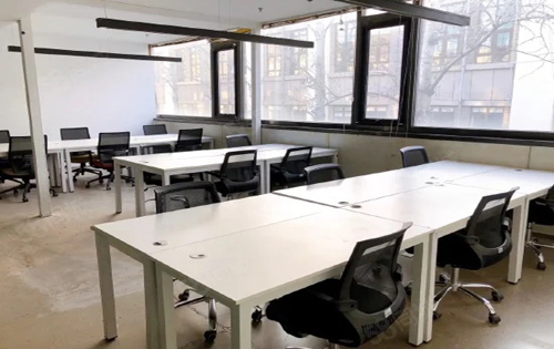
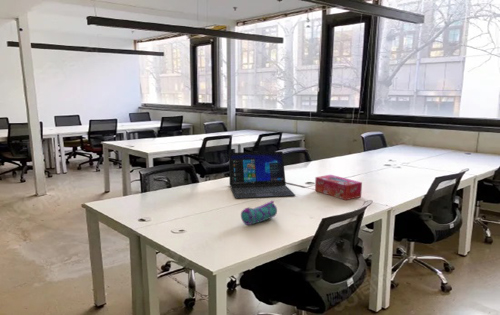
+ tissue box [314,174,363,201]
+ laptop [228,150,296,199]
+ pencil case [240,200,278,226]
